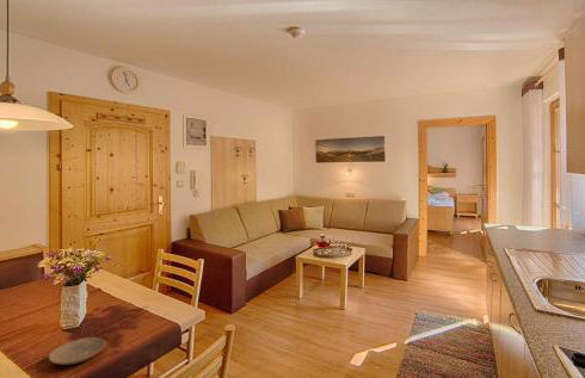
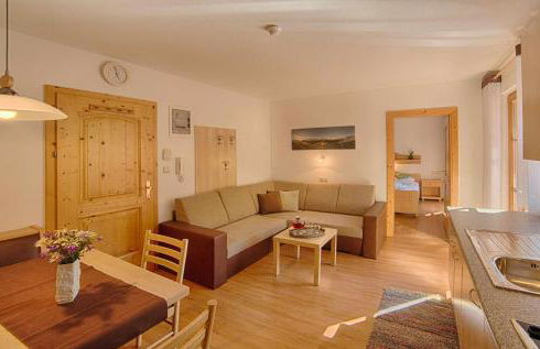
- plate [48,336,106,366]
